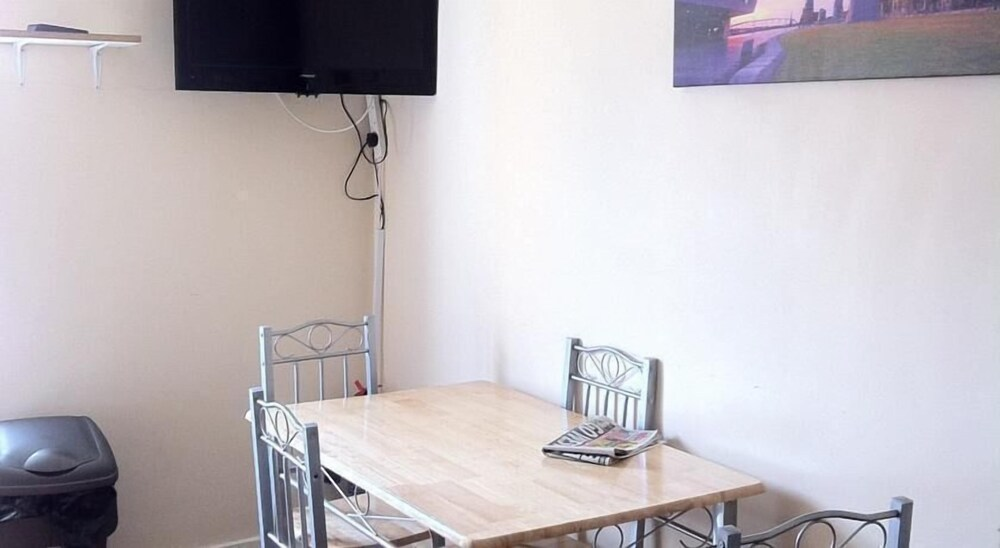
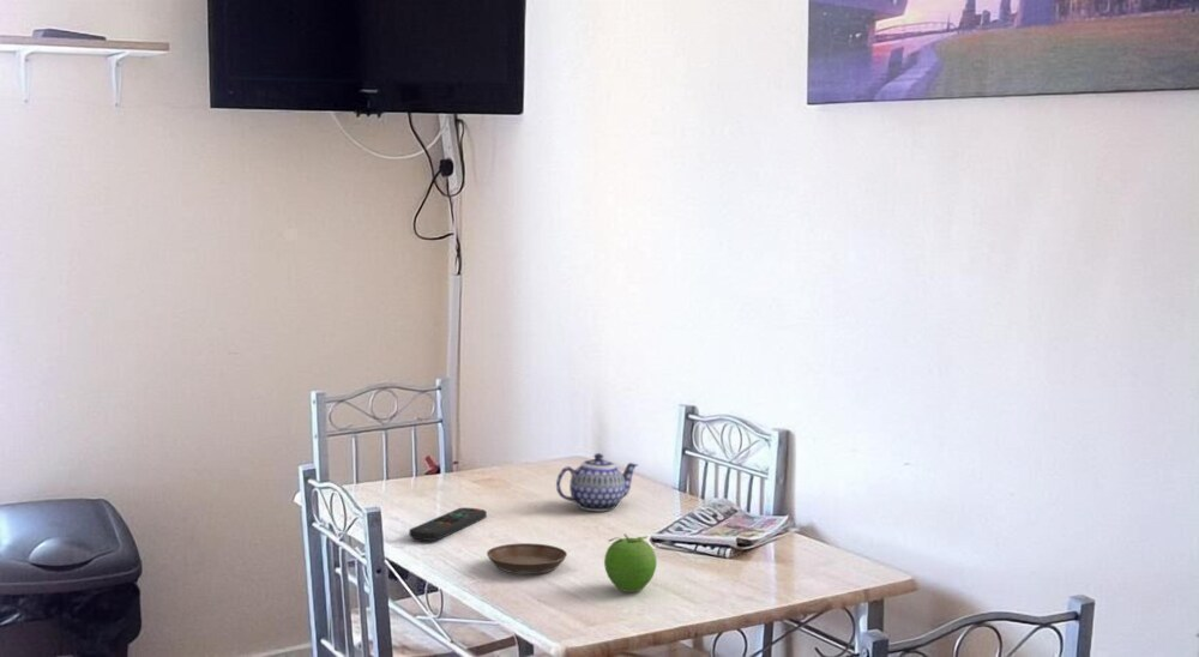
+ remote control [408,506,488,542]
+ teapot [555,452,639,512]
+ saucer [486,542,568,575]
+ fruit [603,534,658,593]
